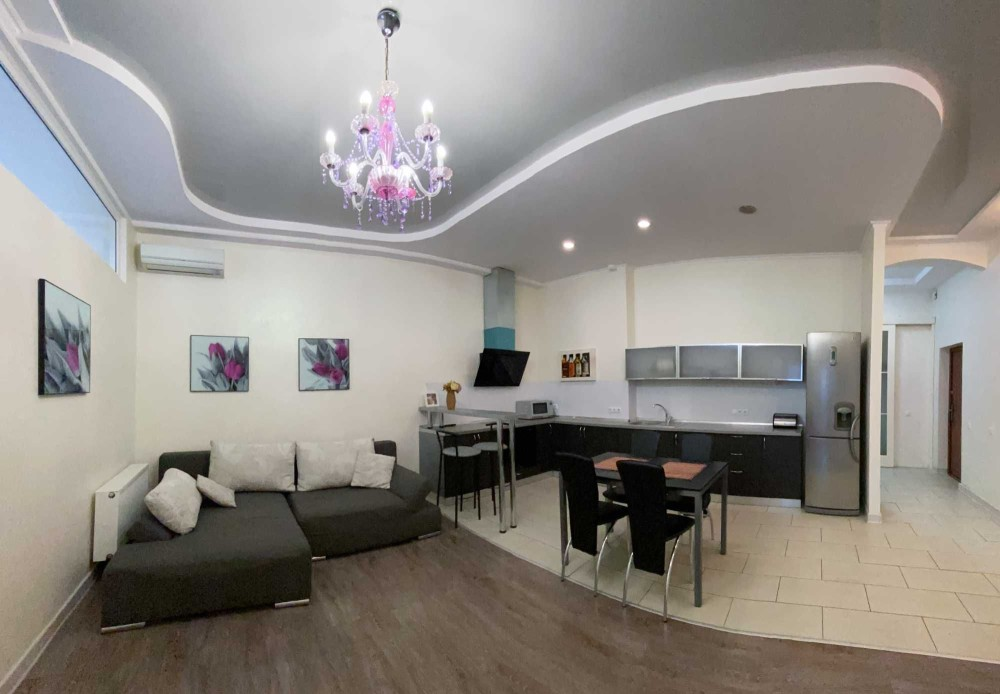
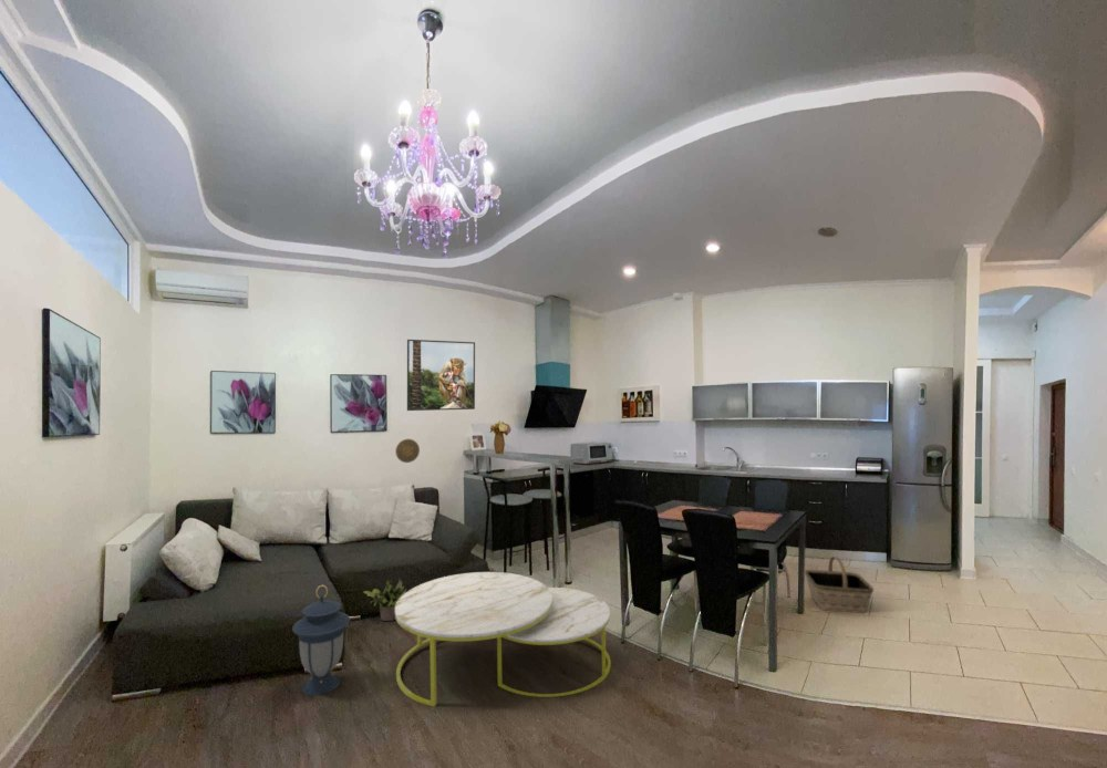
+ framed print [406,339,476,412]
+ lantern [291,584,351,696]
+ basket [804,556,875,614]
+ coffee table [395,571,612,707]
+ potted plant [363,577,407,622]
+ decorative plate [394,438,421,464]
